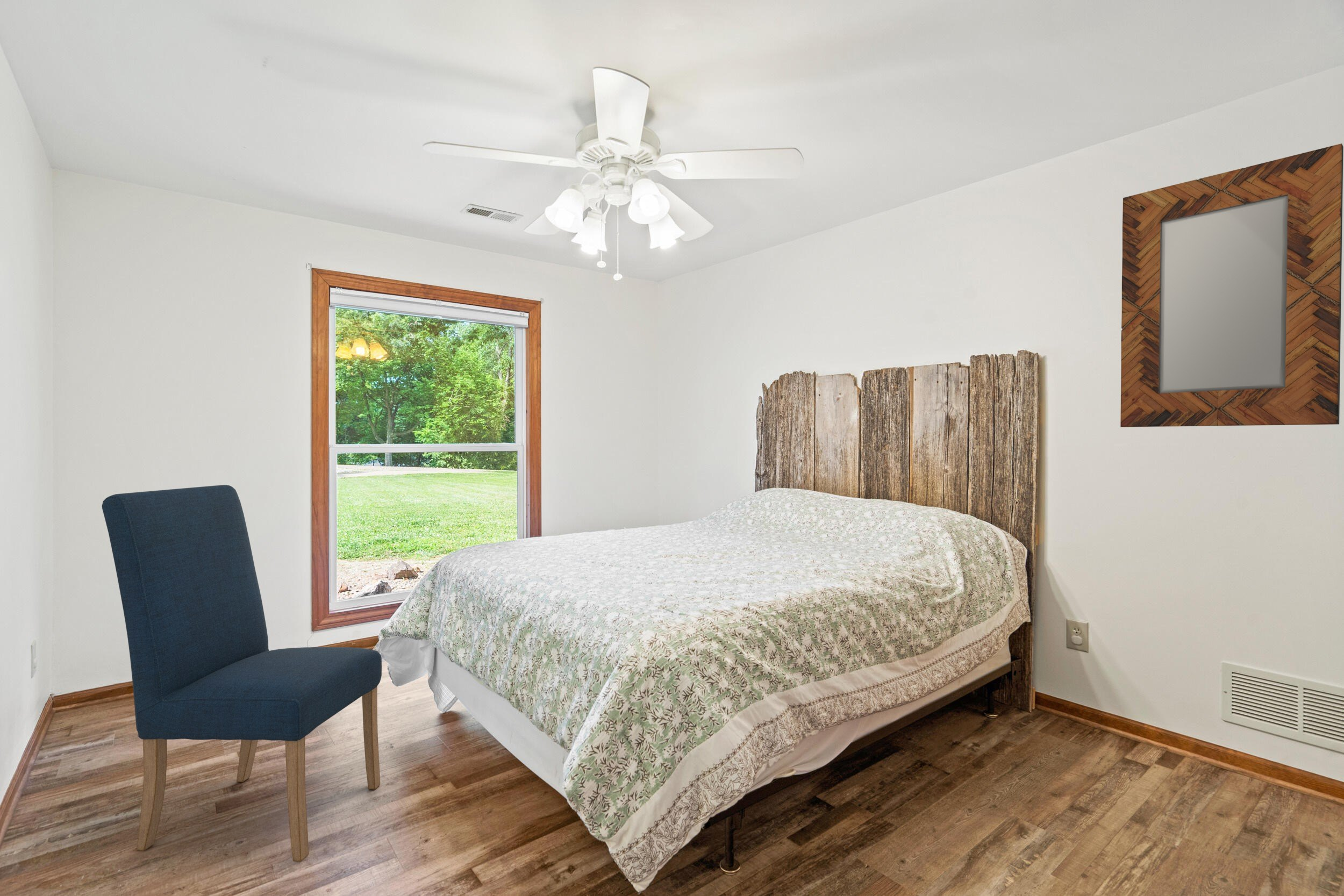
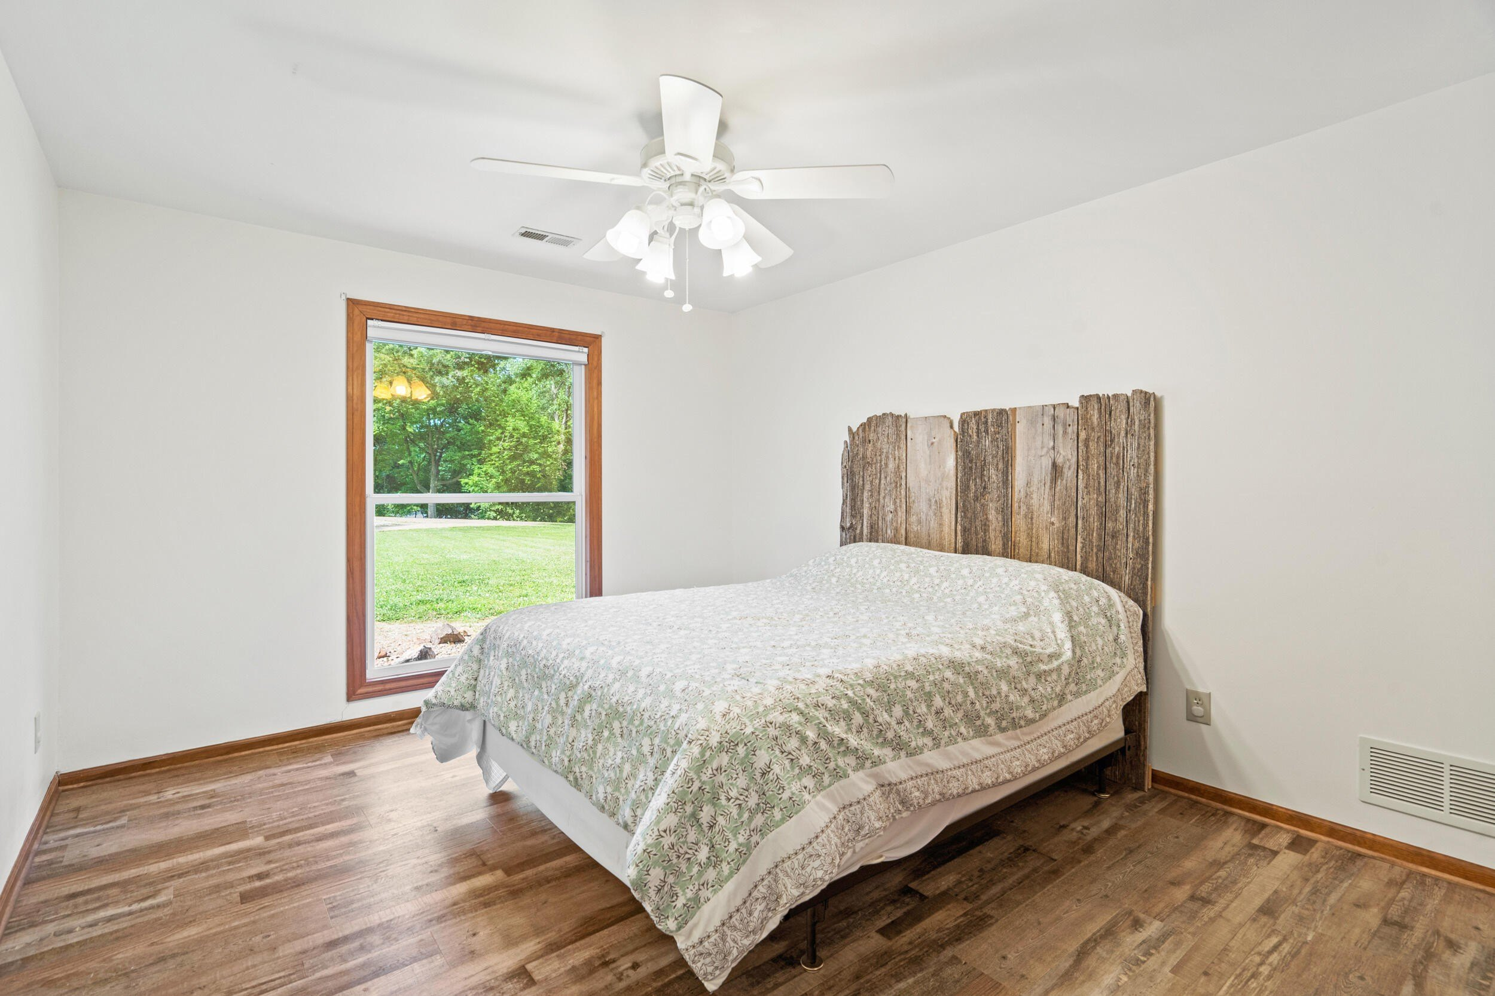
- home mirror [1120,143,1344,428]
- chair [102,484,382,862]
